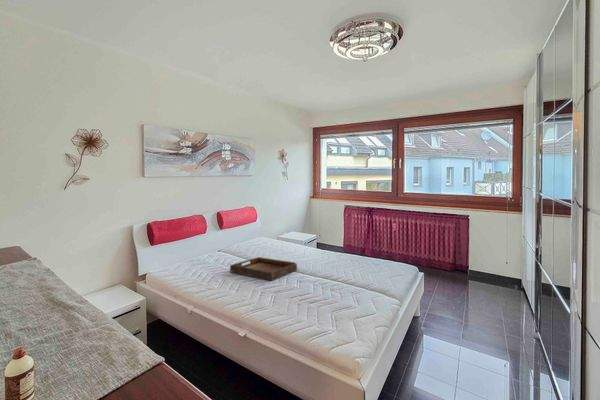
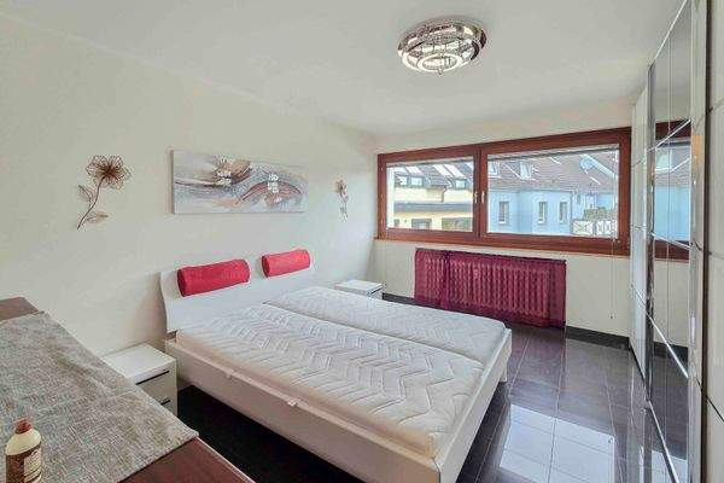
- serving tray [229,256,298,282]
